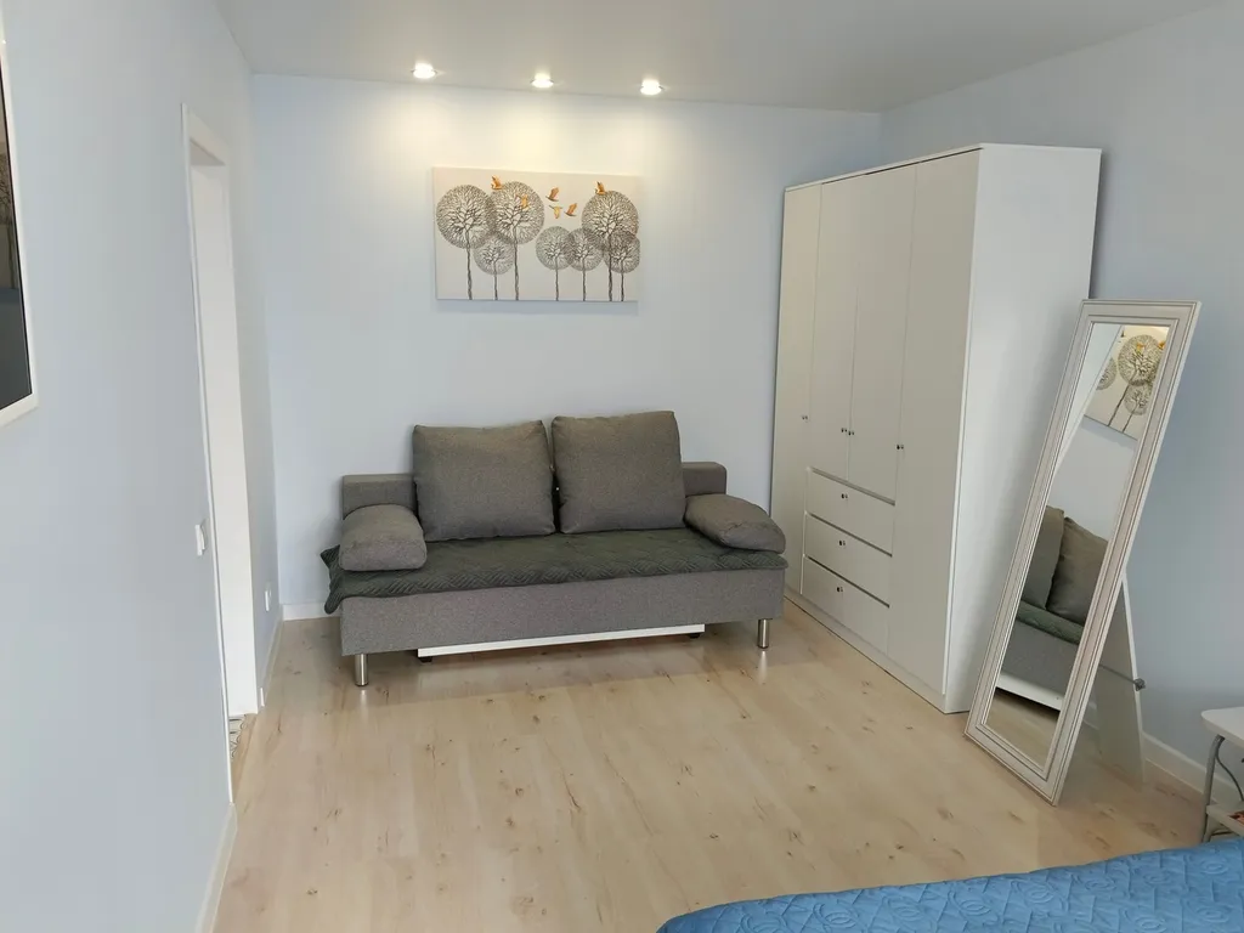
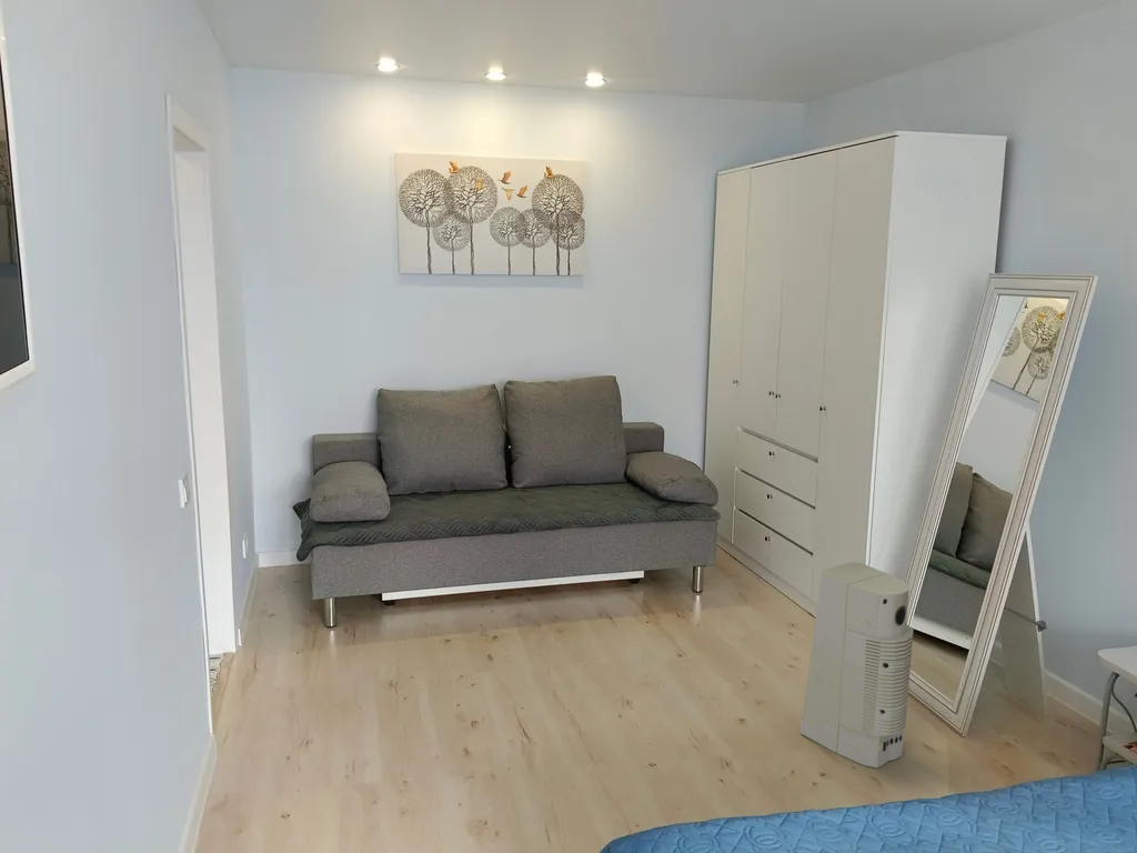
+ air purifier [799,561,914,769]
